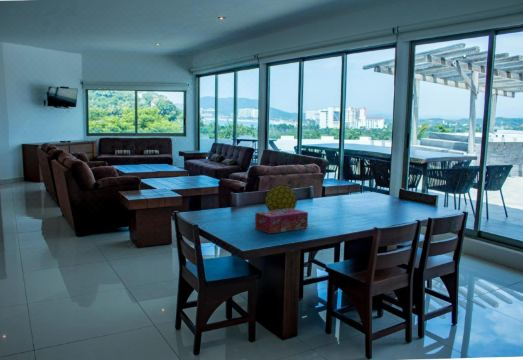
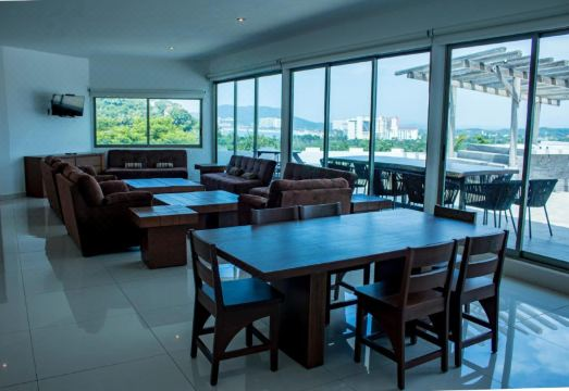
- decorative ball [264,184,298,211]
- tissue box [254,208,309,235]
